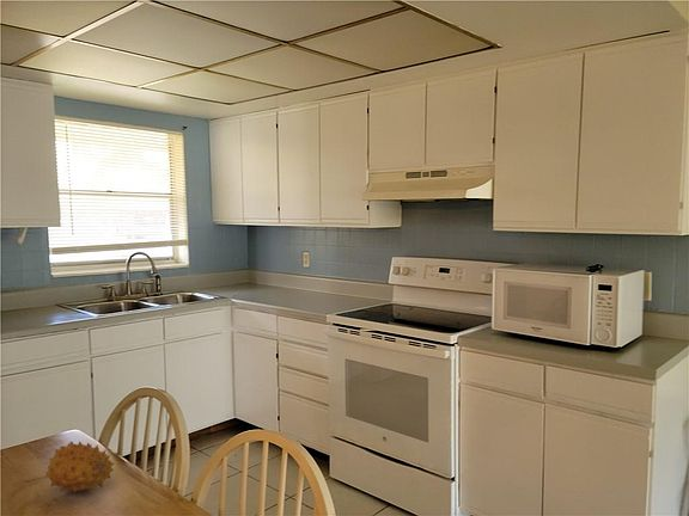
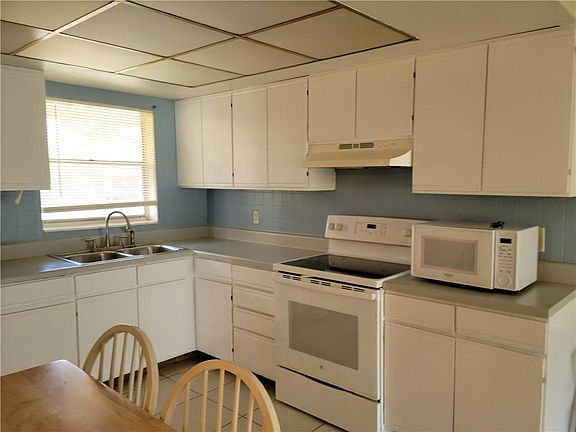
- fruit [44,441,115,493]
